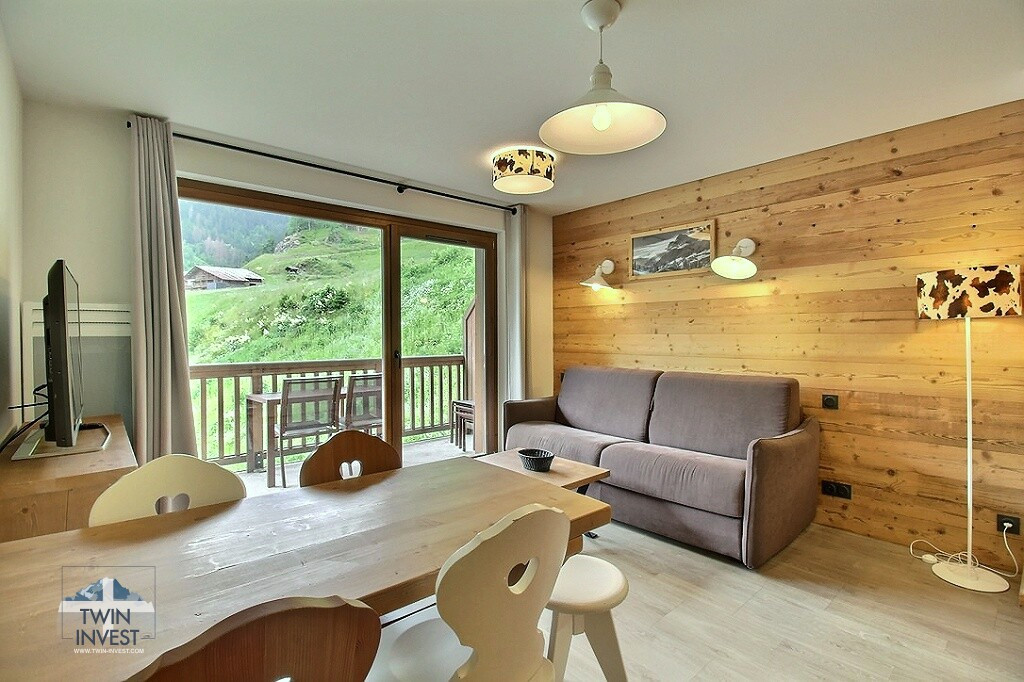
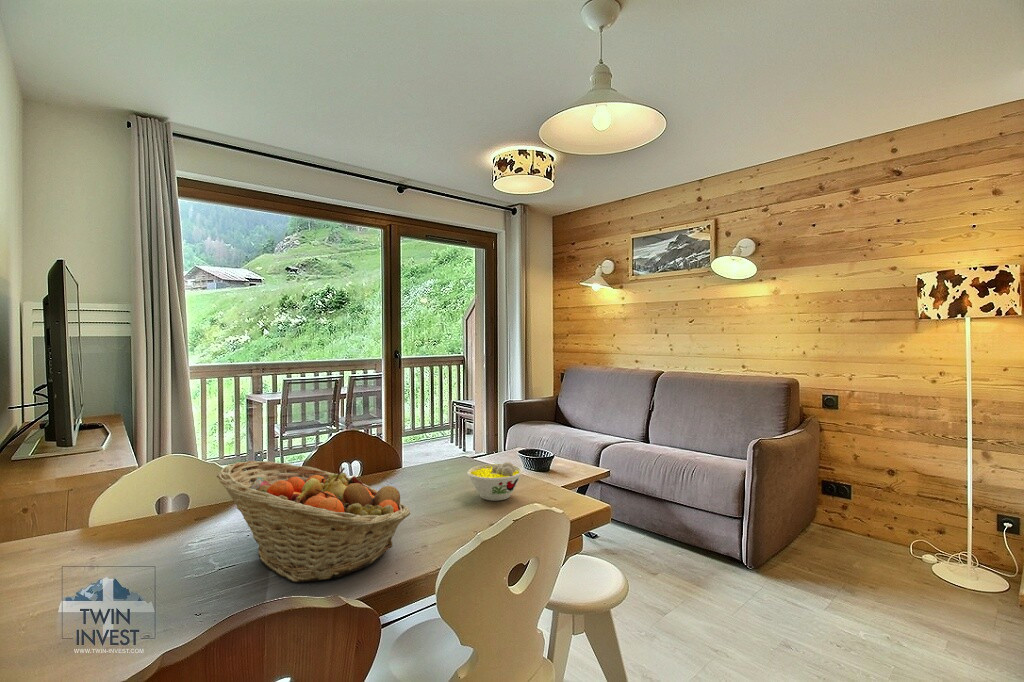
+ bowl [467,461,524,501]
+ fruit basket [216,460,411,583]
